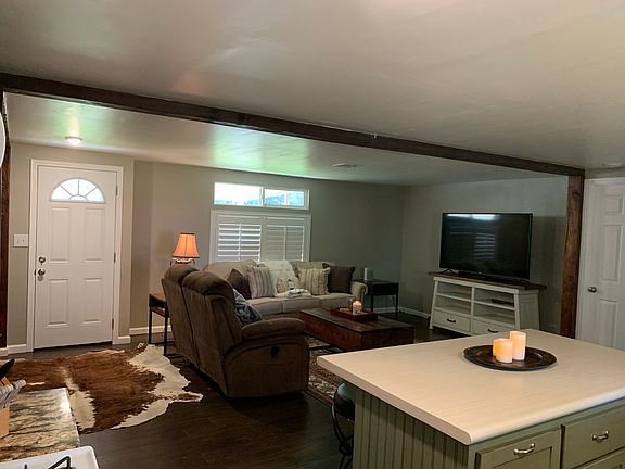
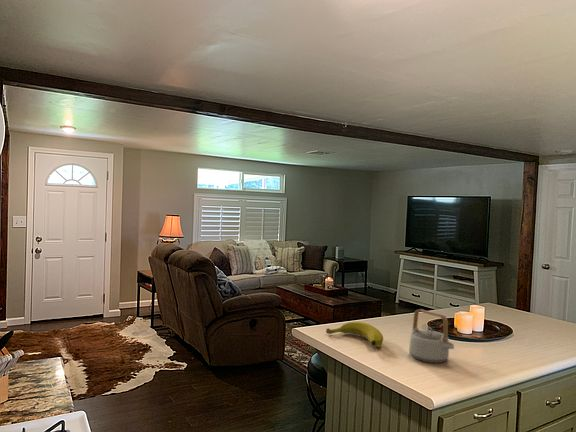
+ banana [325,321,384,348]
+ teapot [408,308,455,364]
